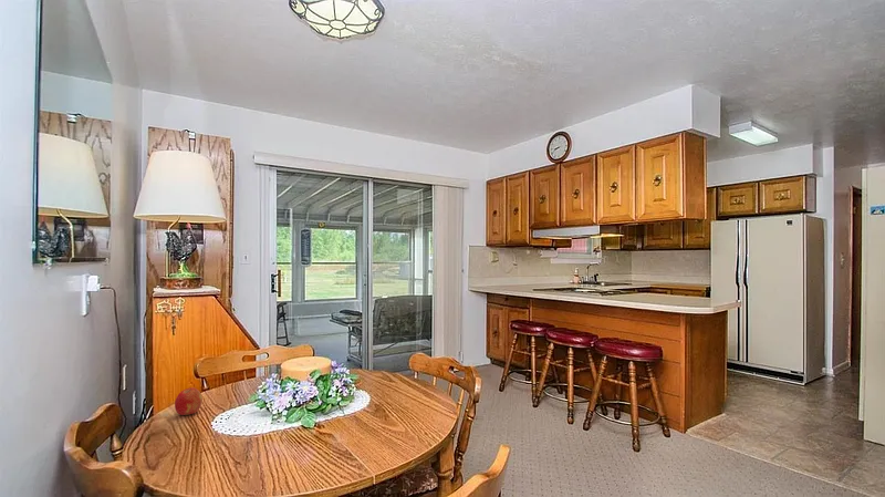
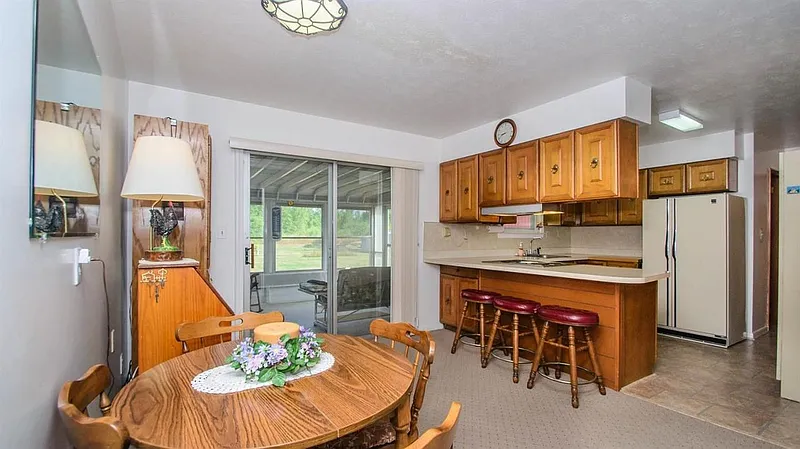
- fruit [174,386,204,416]
